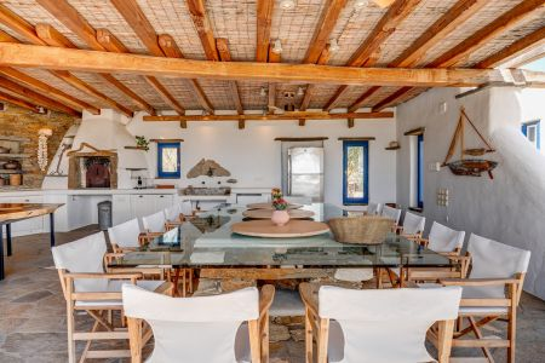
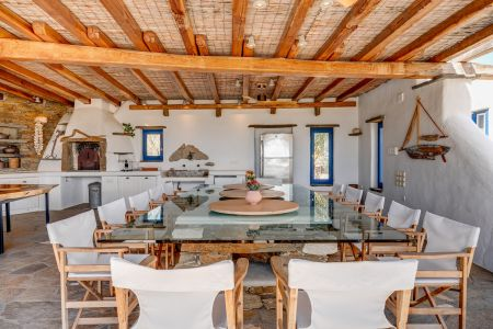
- fruit basket [323,215,396,246]
